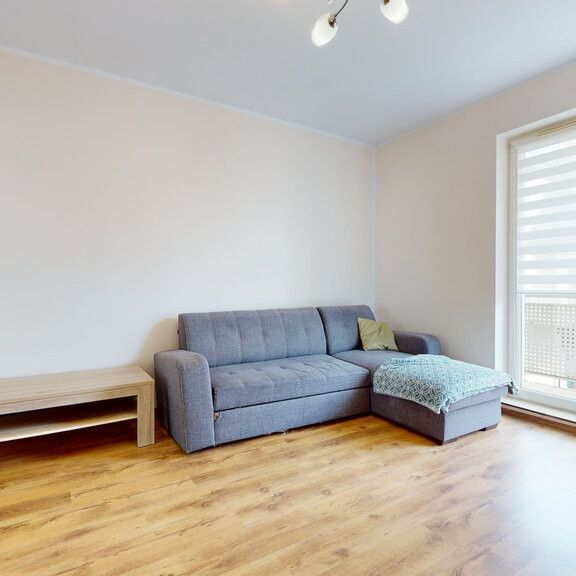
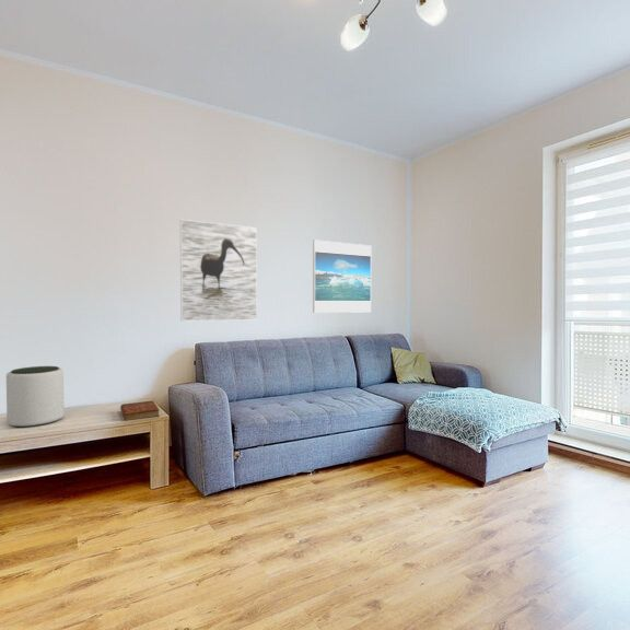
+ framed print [312,240,372,314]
+ plant pot [5,365,66,428]
+ bible [119,399,161,422]
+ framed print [179,219,258,323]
